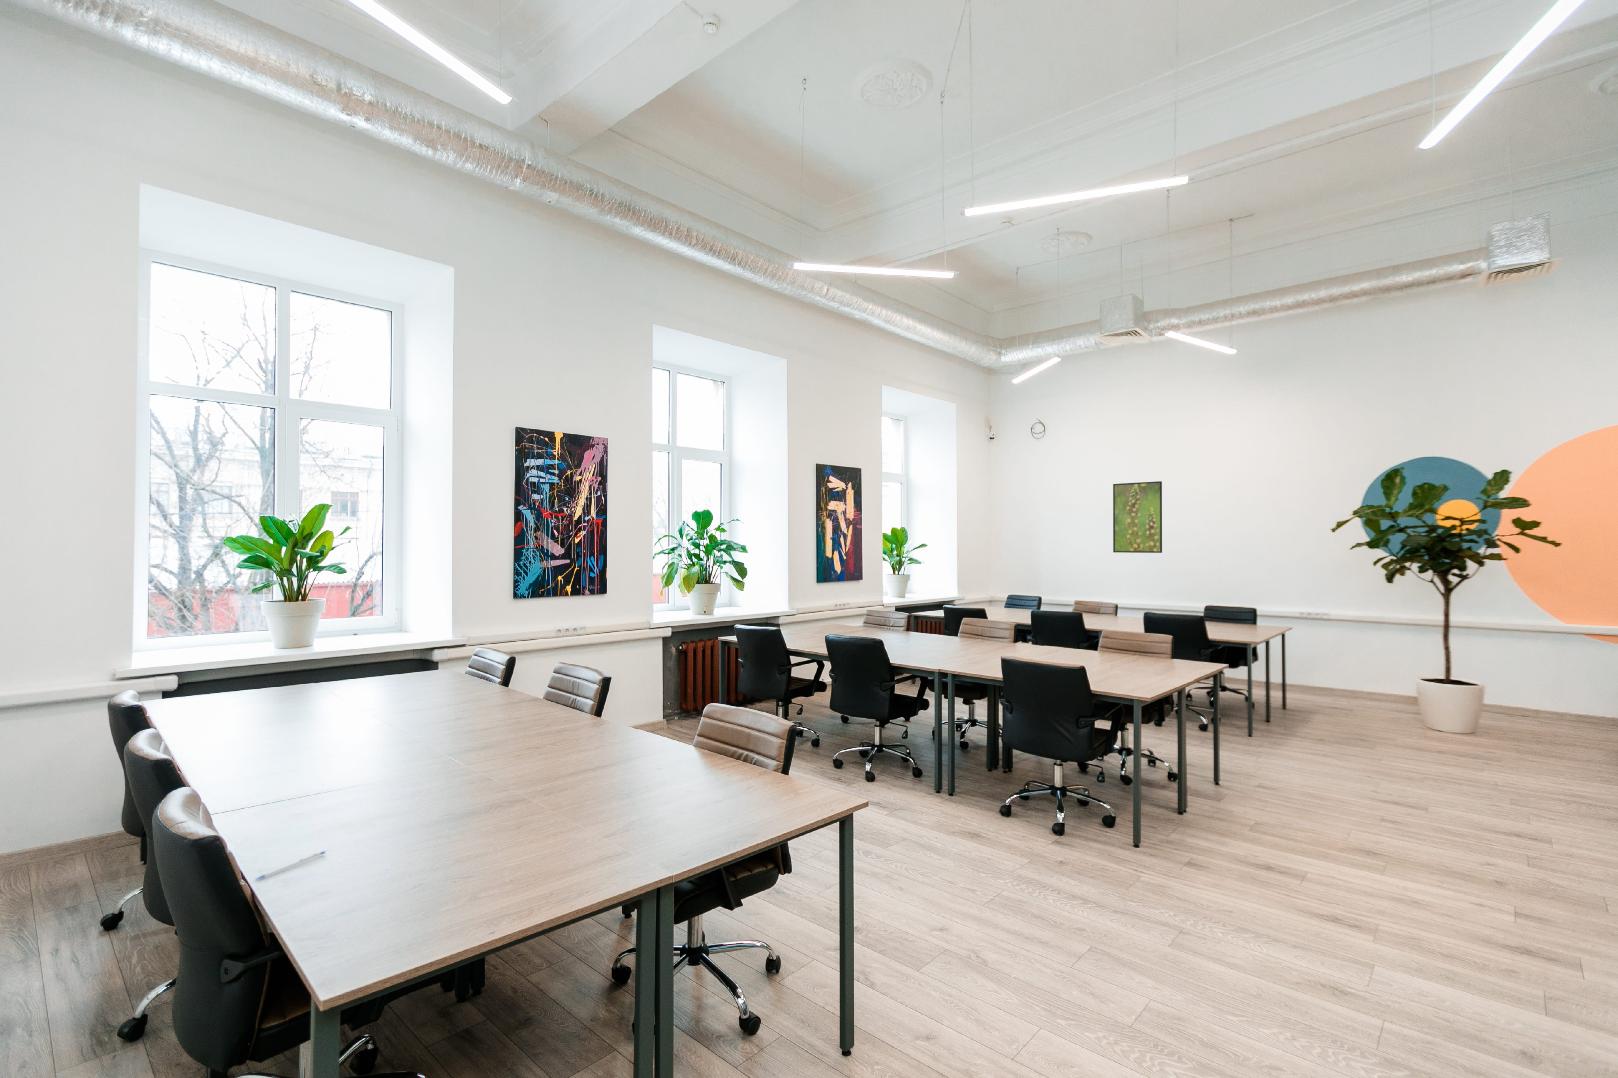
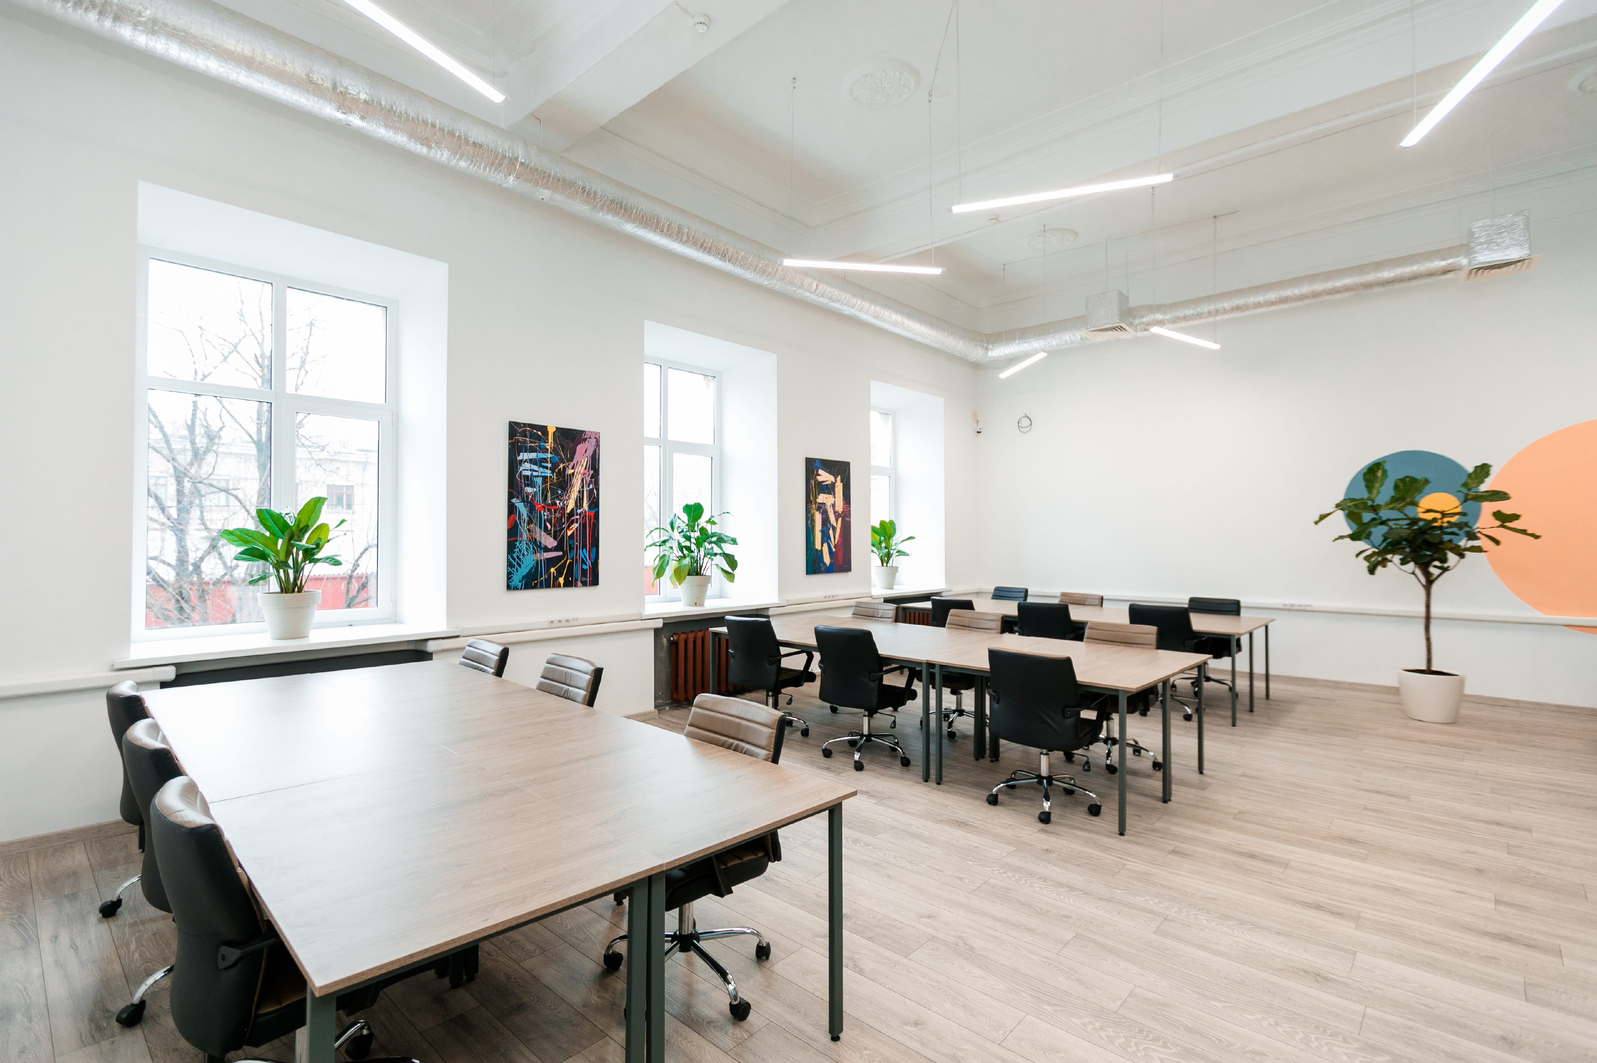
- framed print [1113,481,1162,553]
- pen [254,851,326,881]
